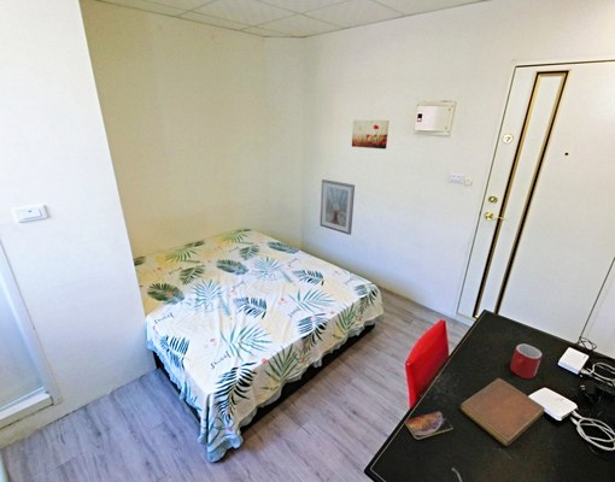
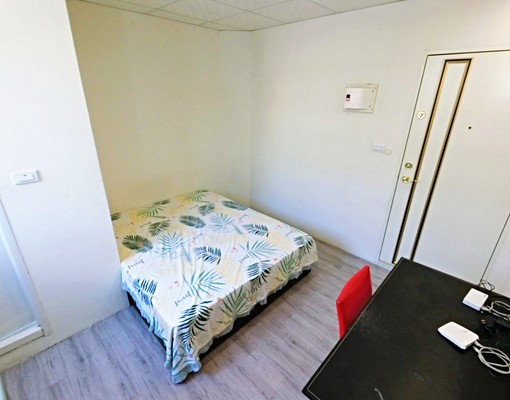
- smartphone [404,410,455,441]
- wall art [351,119,390,151]
- mug [509,343,543,380]
- notebook [458,377,546,447]
- picture frame [318,178,356,236]
